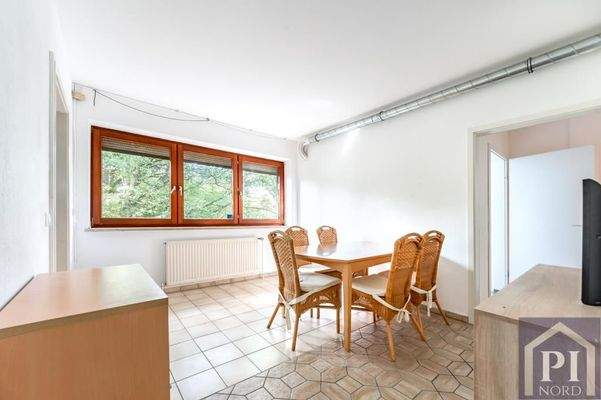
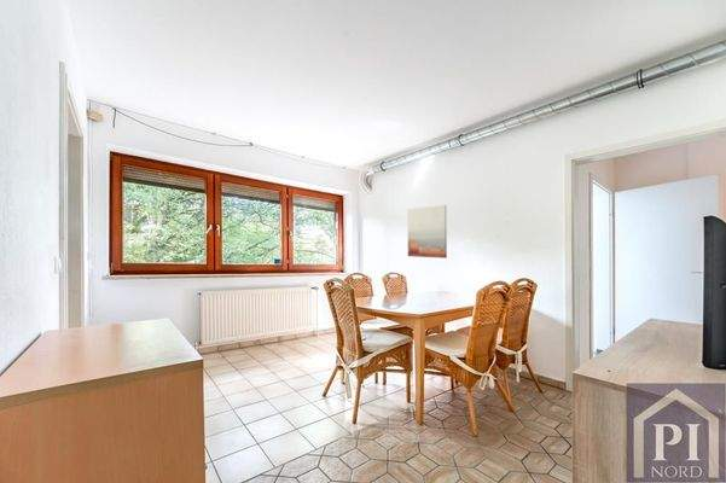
+ wall art [406,204,448,260]
